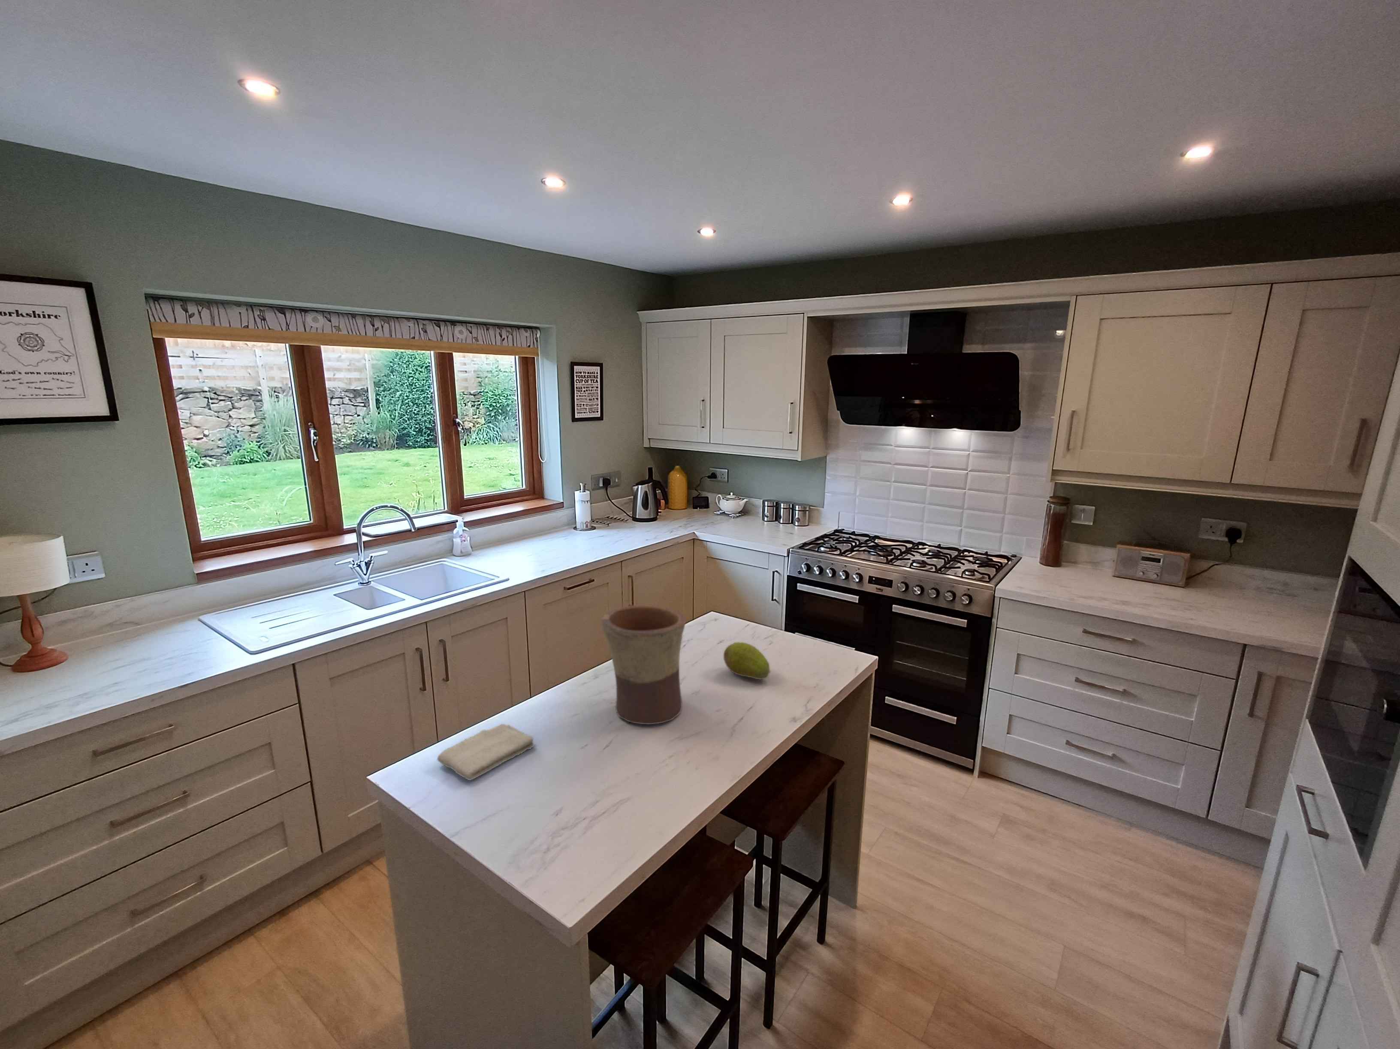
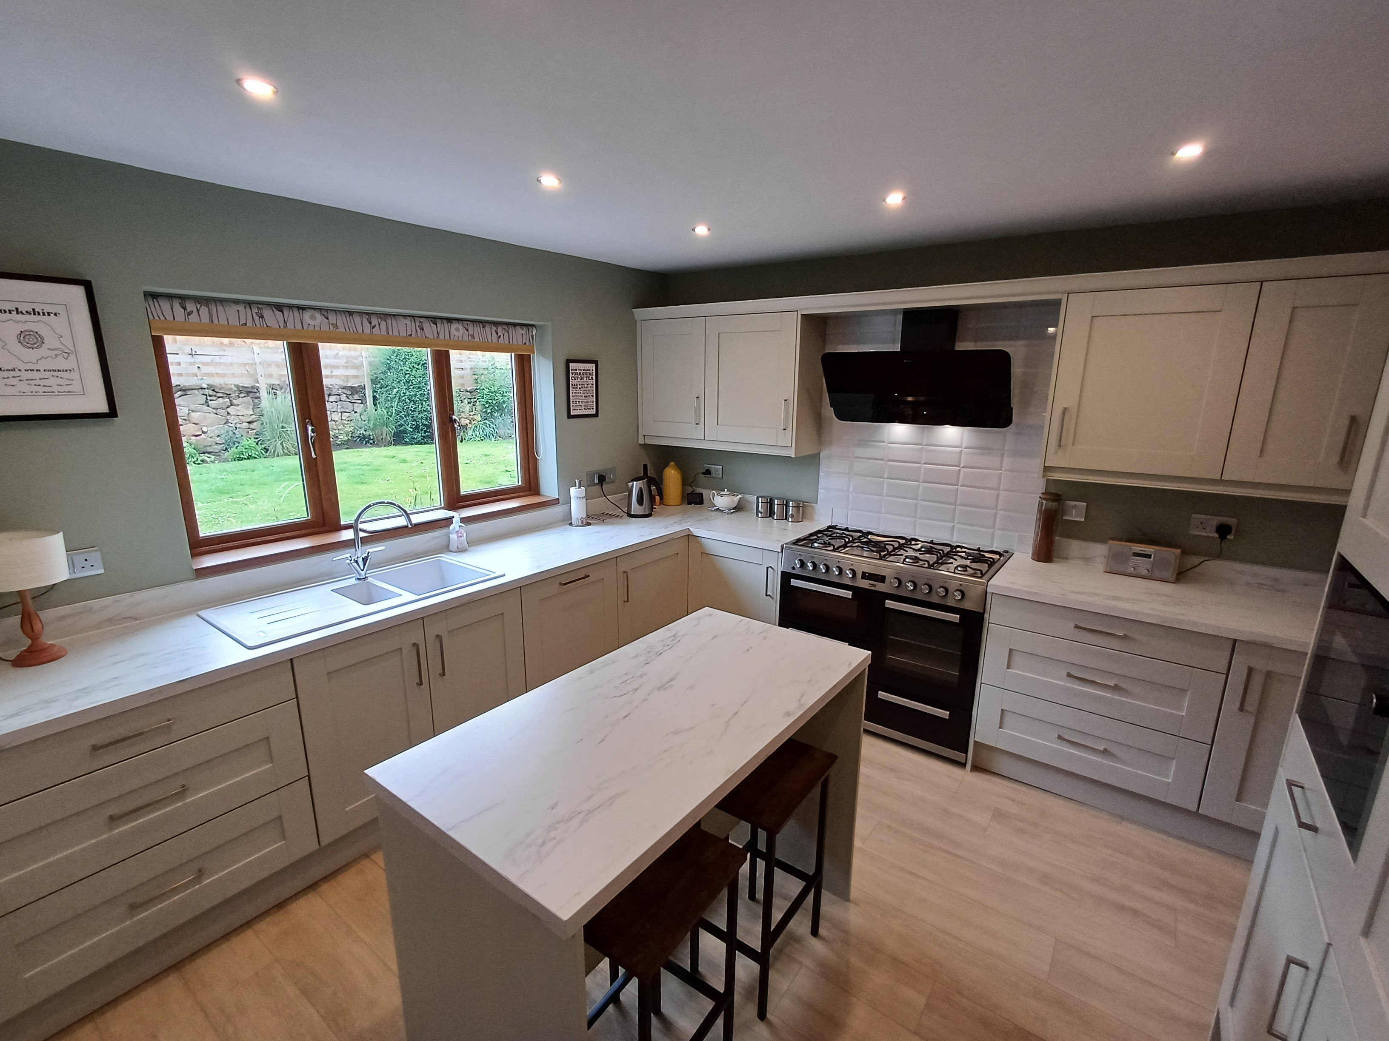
- flower pot [601,605,687,725]
- washcloth [437,723,535,781]
- fruit [723,642,771,680]
